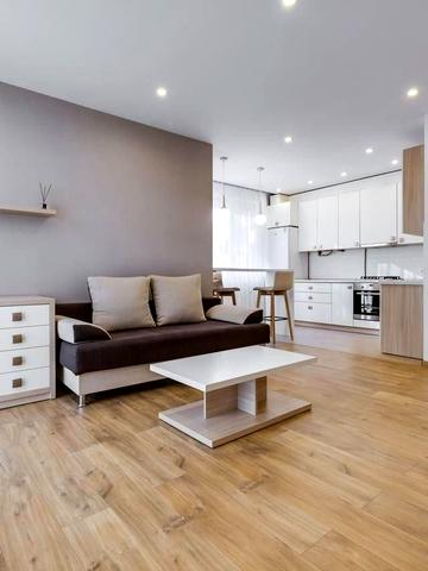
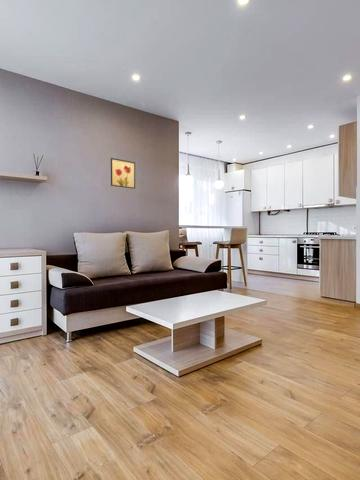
+ wall art [110,157,136,190]
